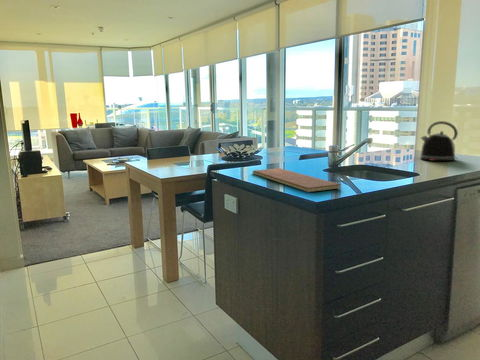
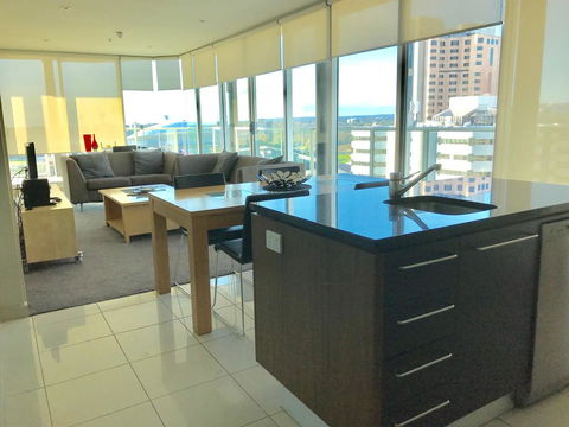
- chopping board [251,167,341,193]
- kettle [419,120,459,162]
